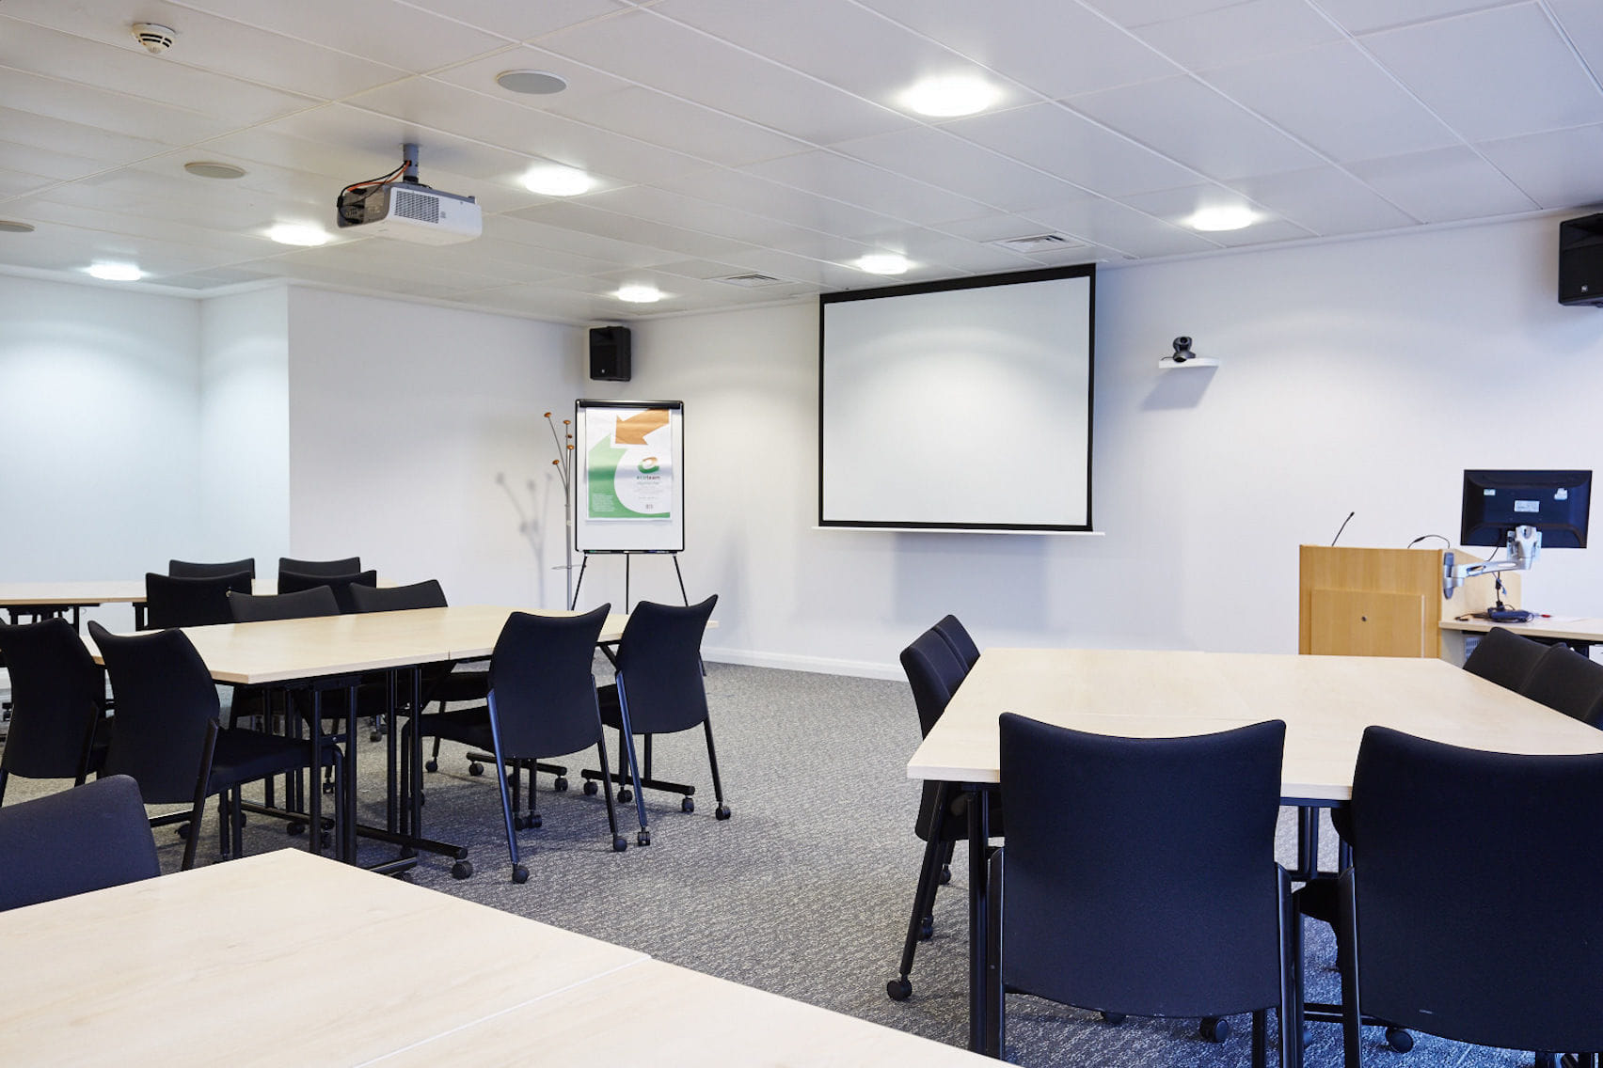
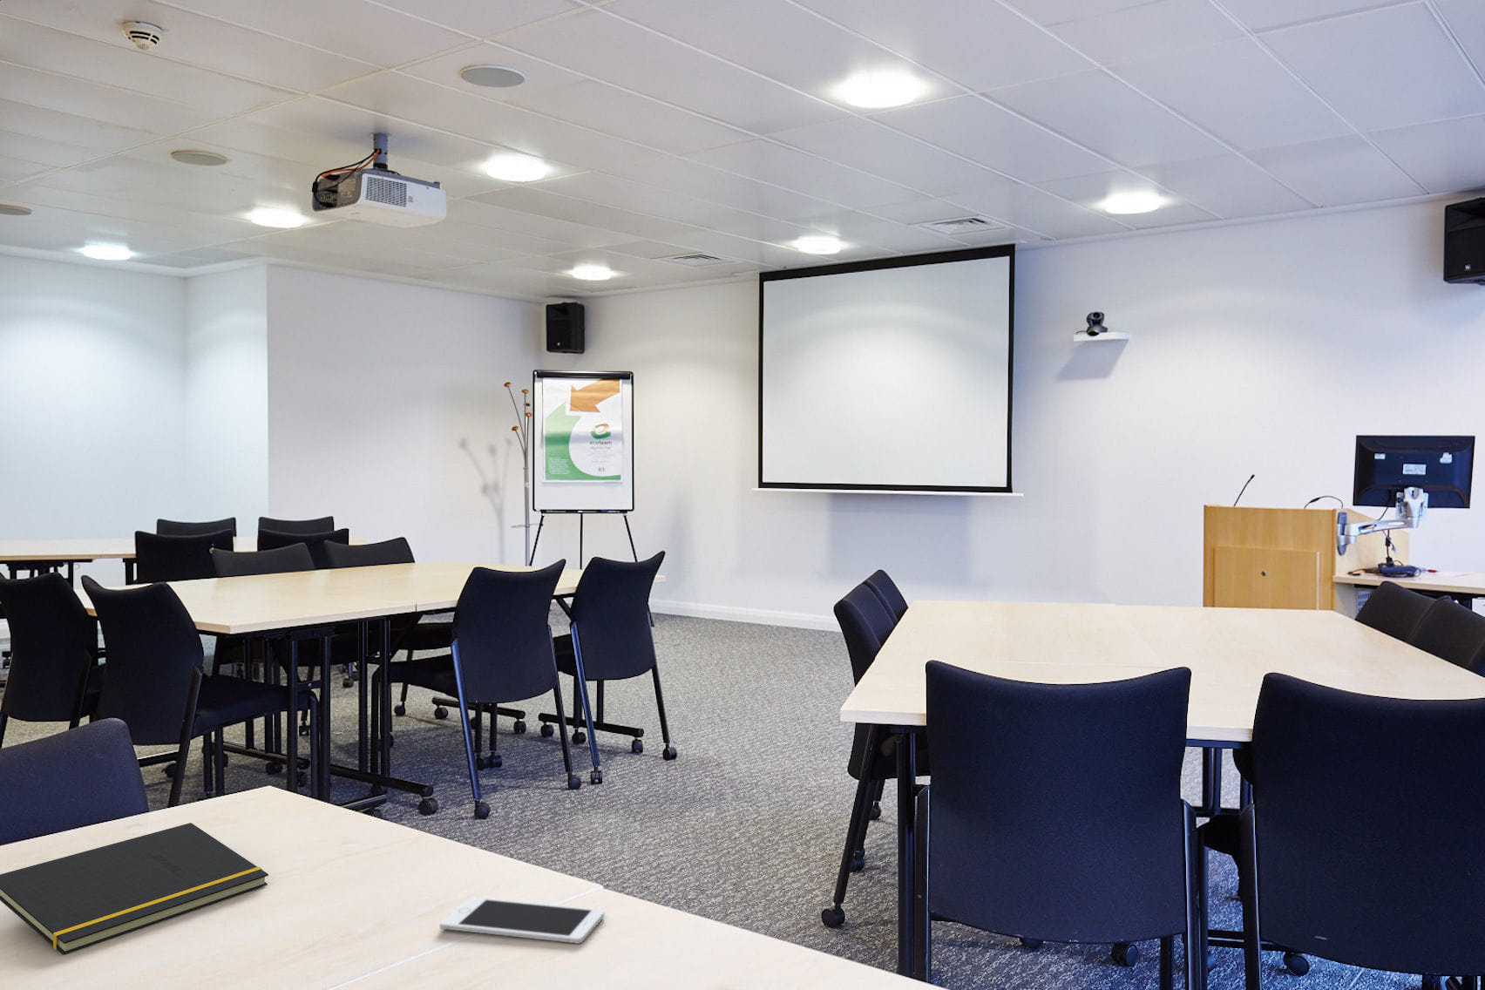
+ cell phone [440,897,604,945]
+ notepad [0,822,270,956]
